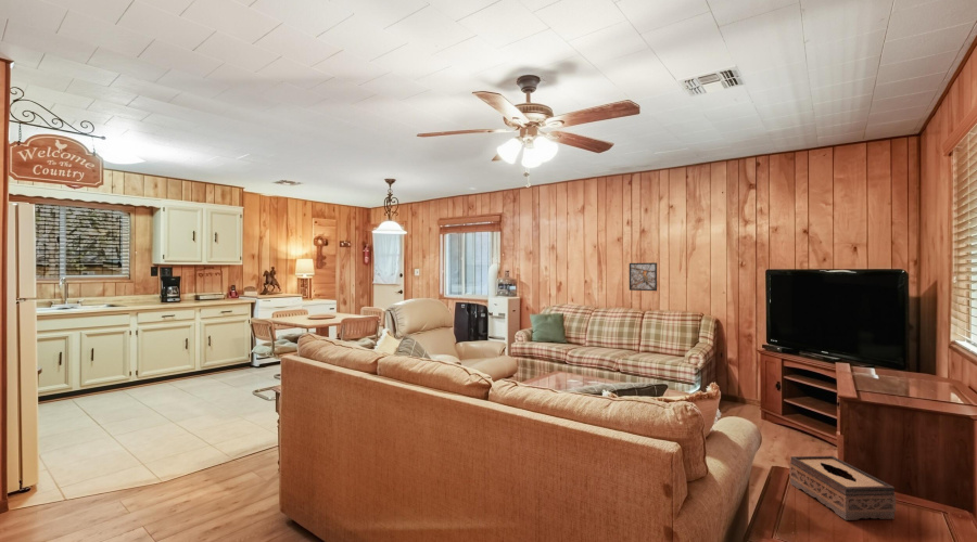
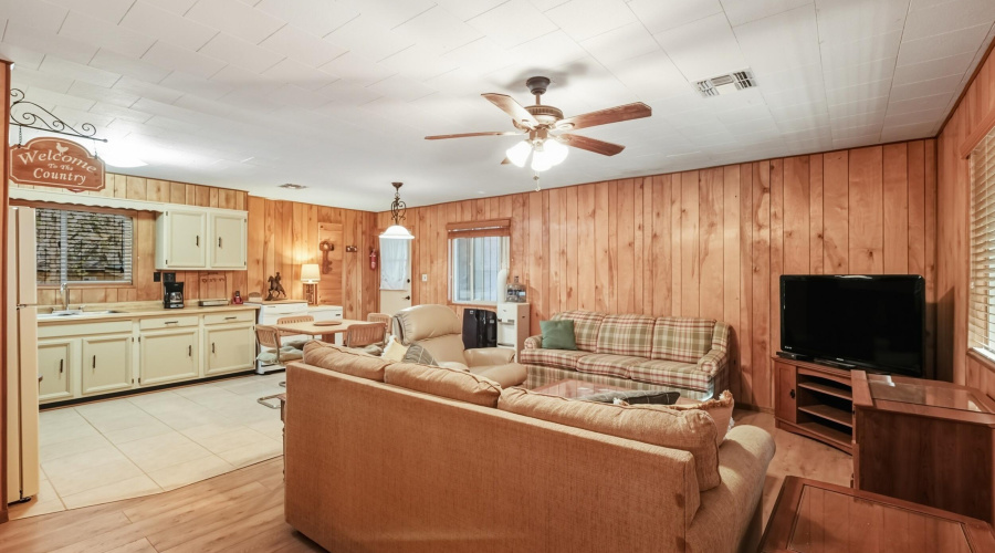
- tissue box [788,455,897,521]
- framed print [629,261,658,292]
